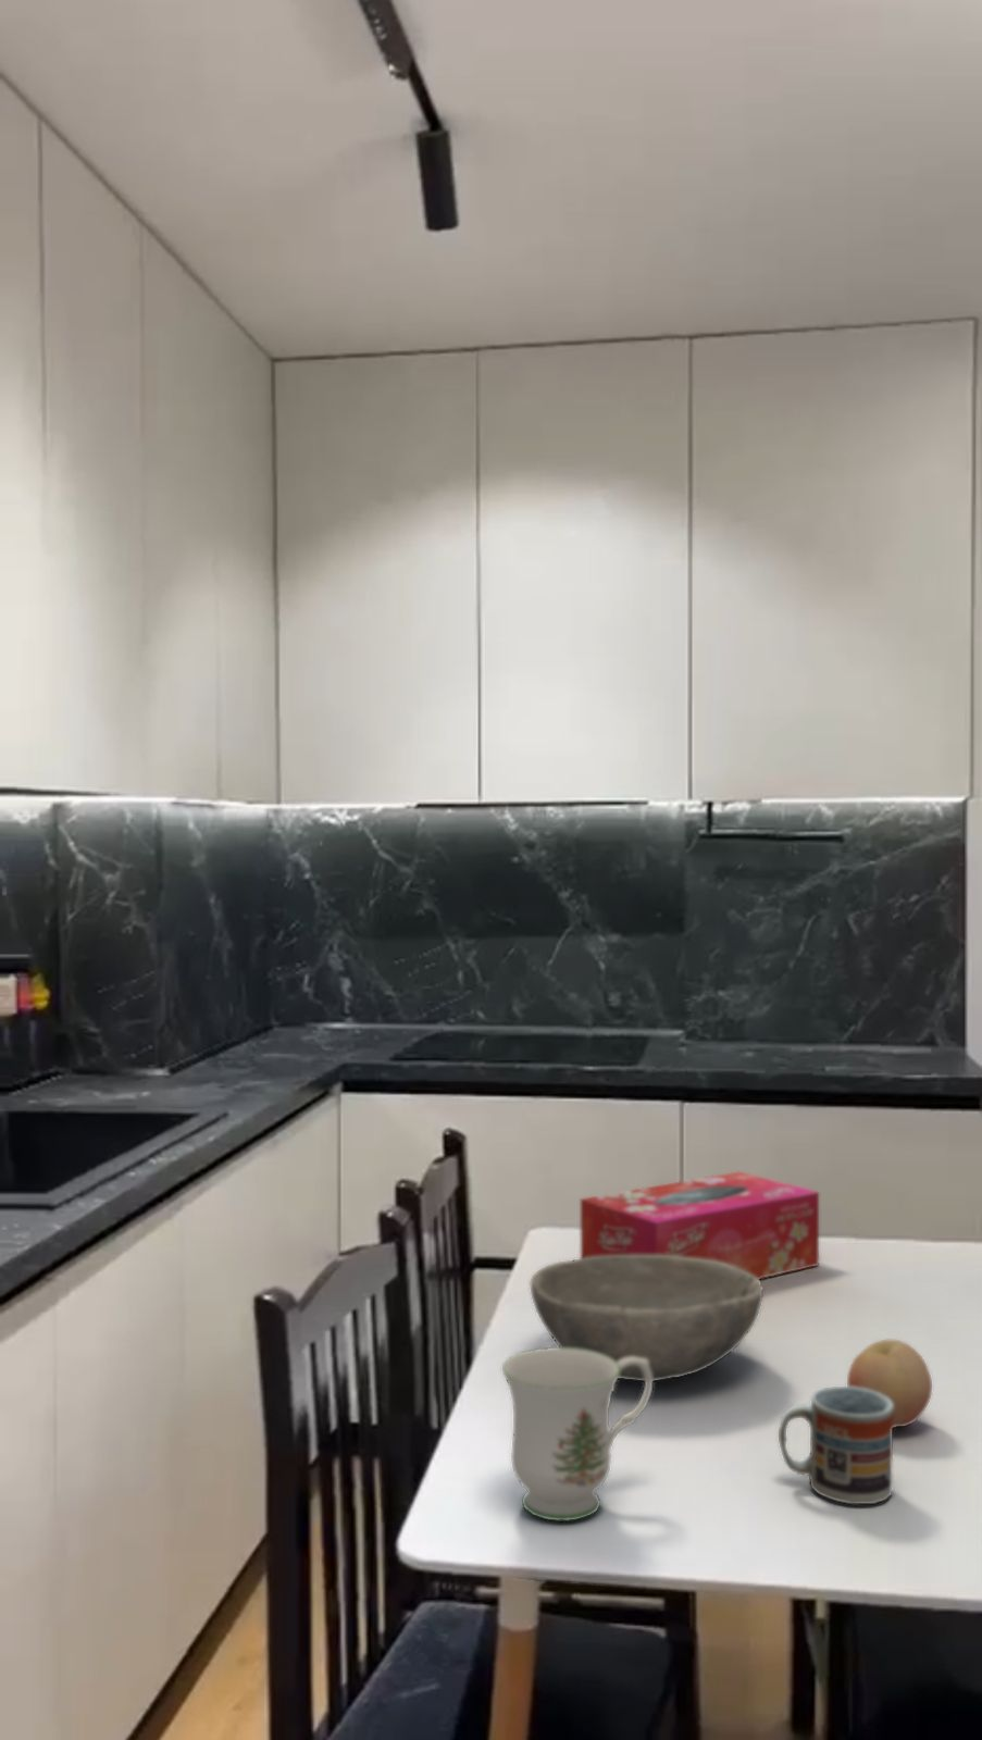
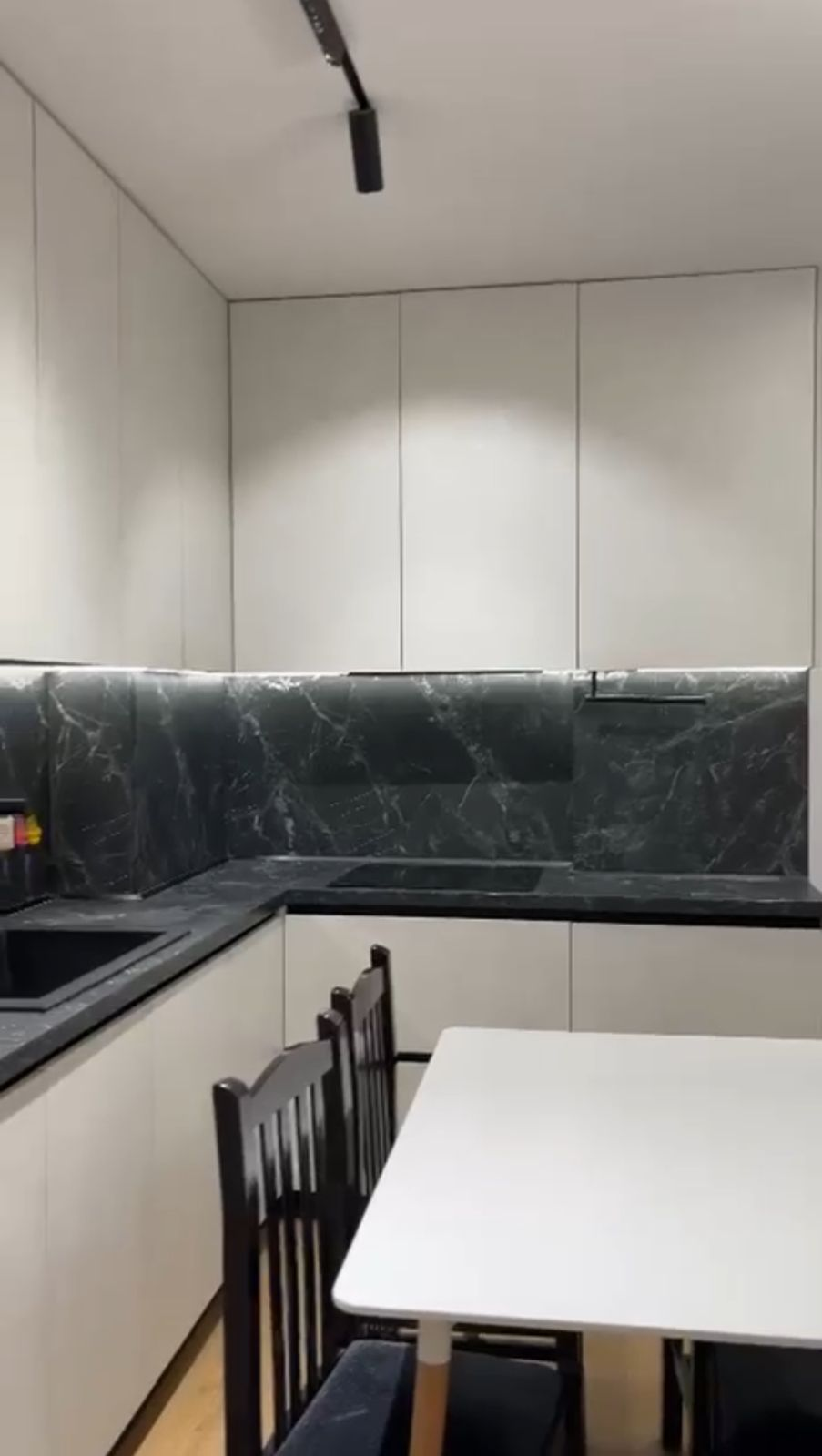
- tissue box [579,1171,820,1280]
- mug [502,1347,653,1522]
- cup [778,1385,894,1506]
- fruit [846,1338,933,1429]
- bowl [529,1255,765,1383]
